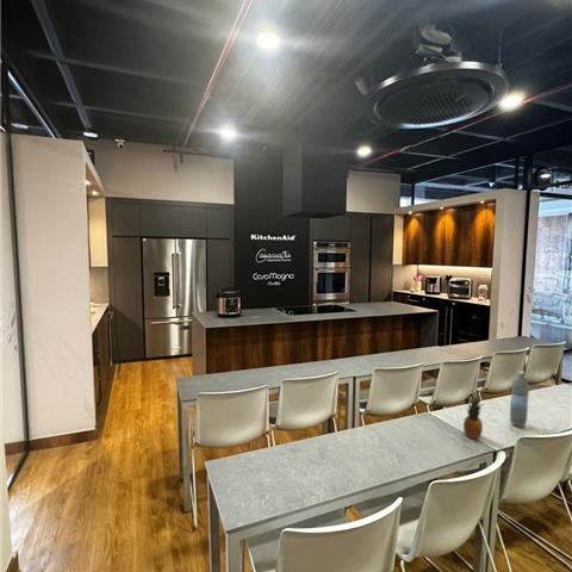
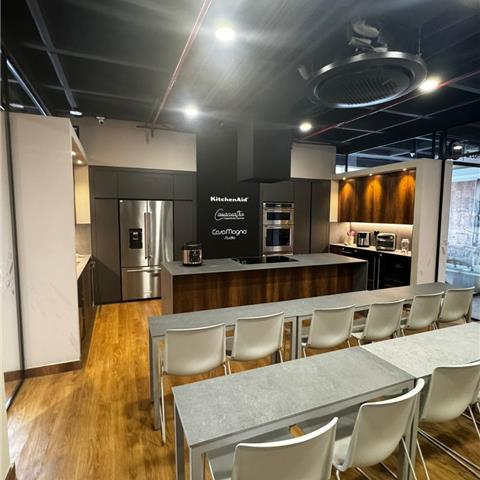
- fruit [462,394,484,440]
- water bottle [509,369,530,428]
